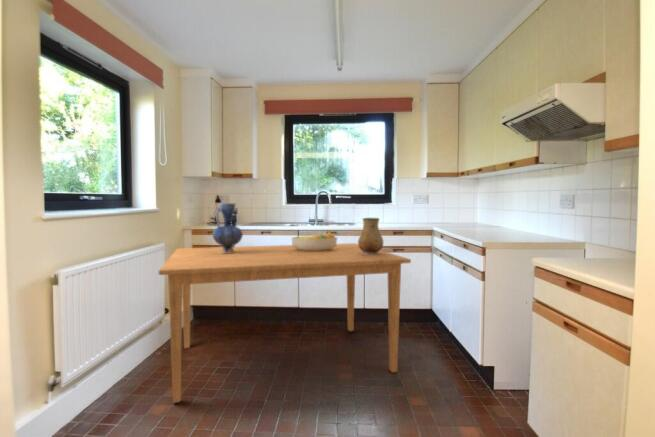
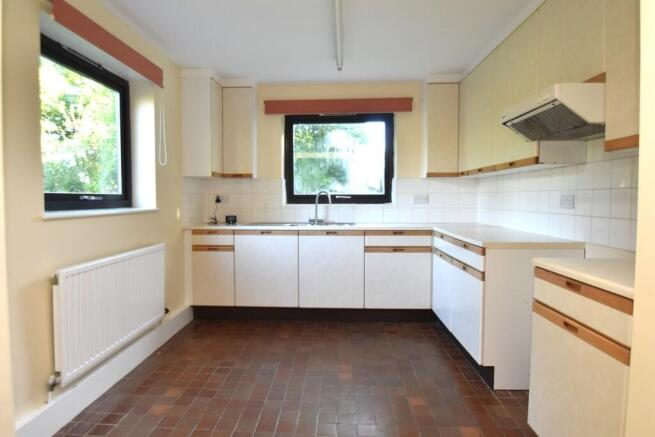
- dining table [158,242,412,404]
- ceramic pitcher [357,217,384,255]
- vase [211,202,244,253]
- fruit bowl [291,231,338,251]
